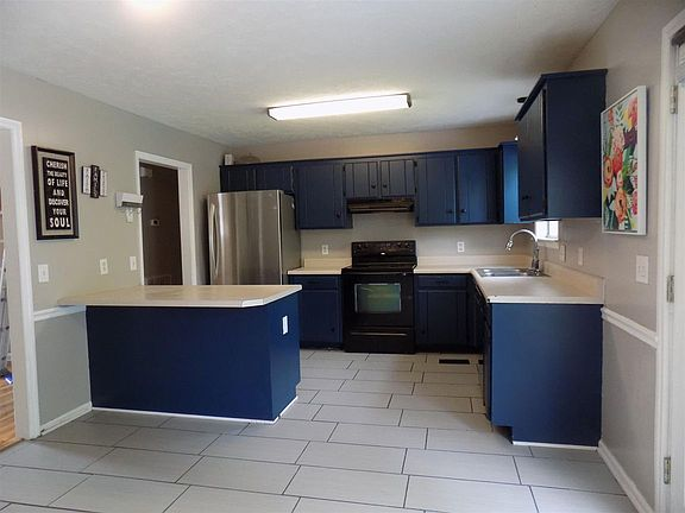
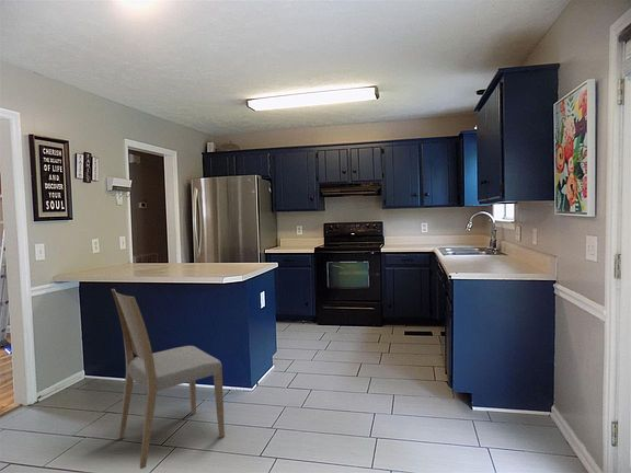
+ dining chair [111,288,226,470]
